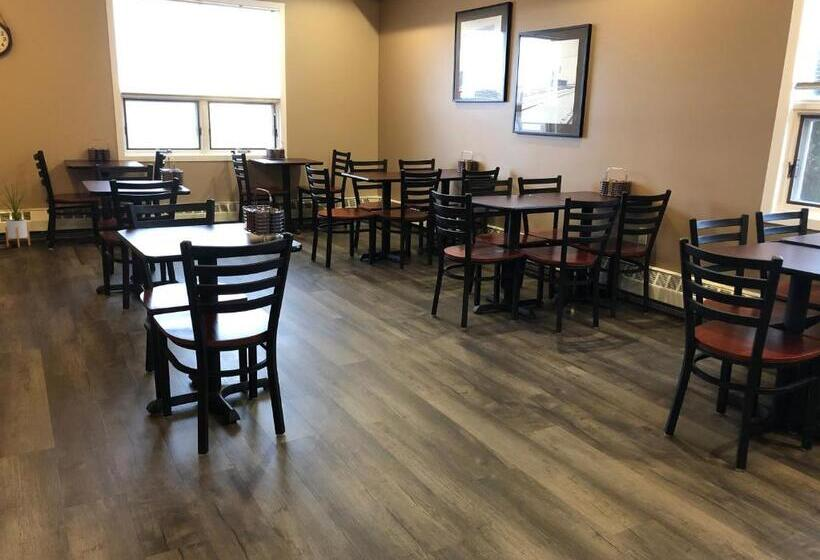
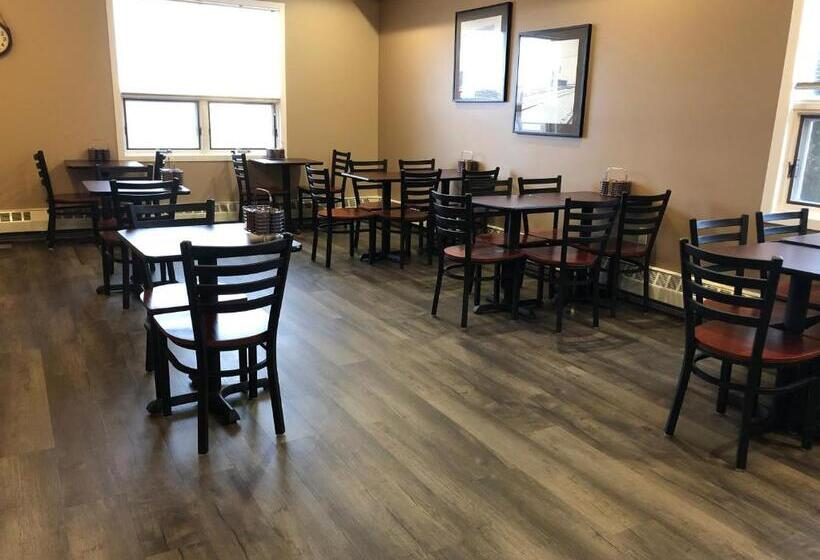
- house plant [0,178,36,248]
